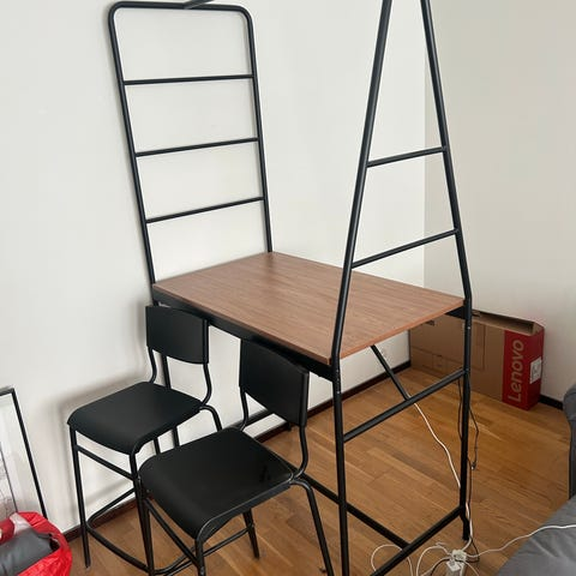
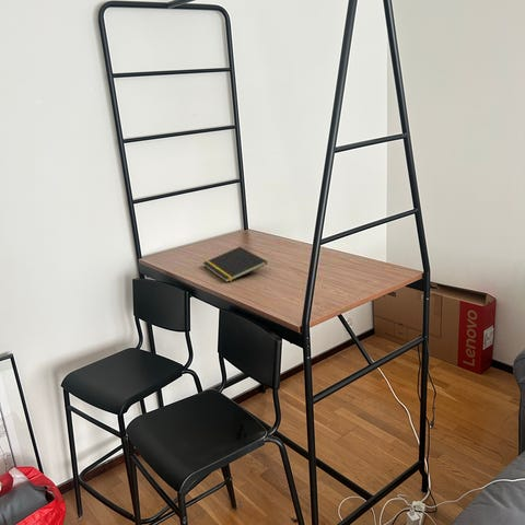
+ notepad [202,246,268,283]
